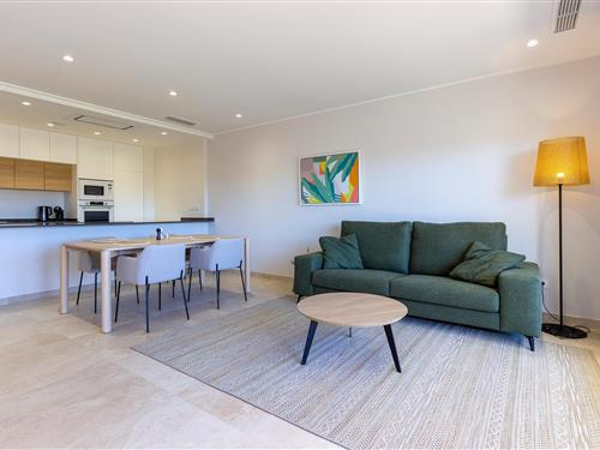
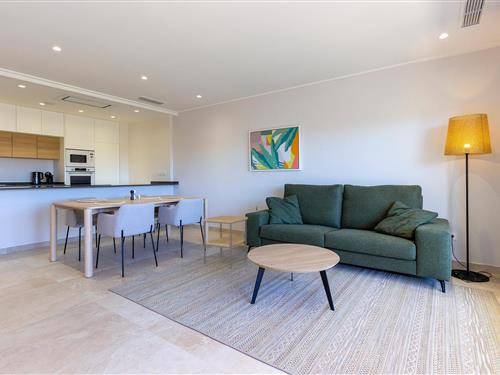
+ side table [203,215,249,269]
